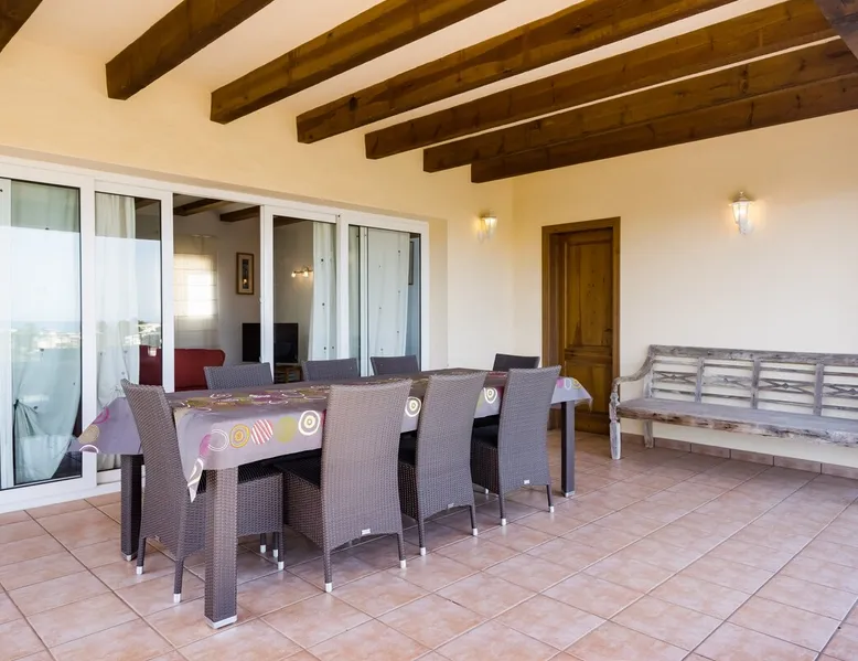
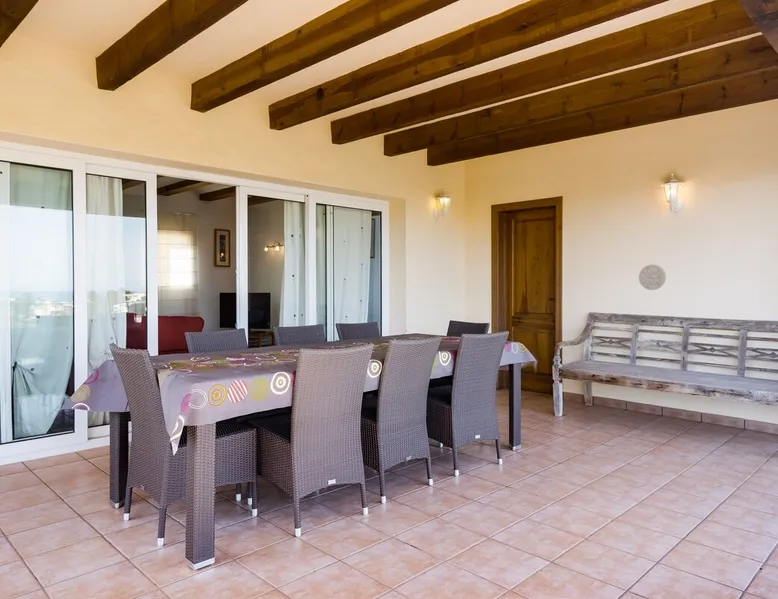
+ decorative medallion [638,263,667,291]
